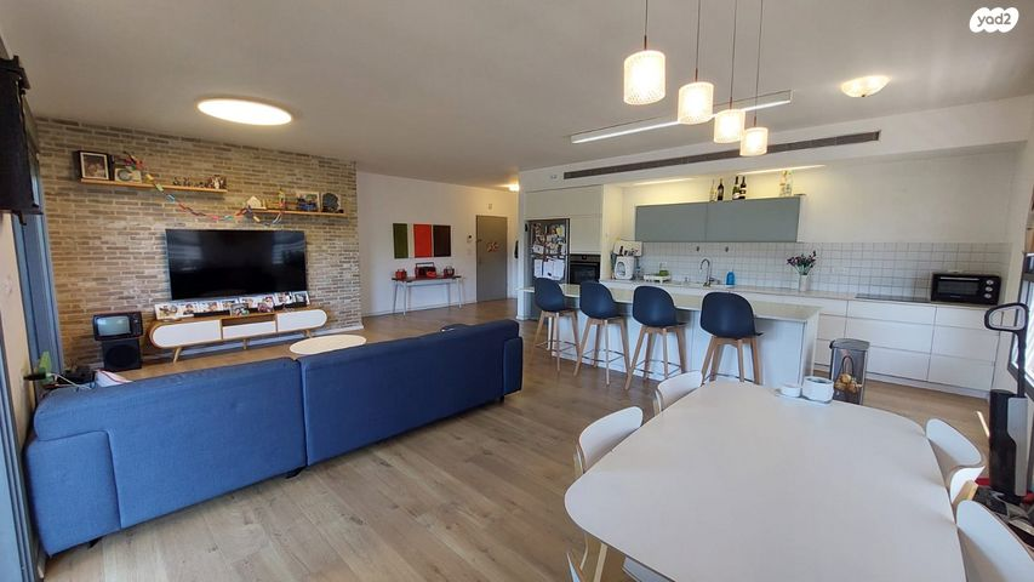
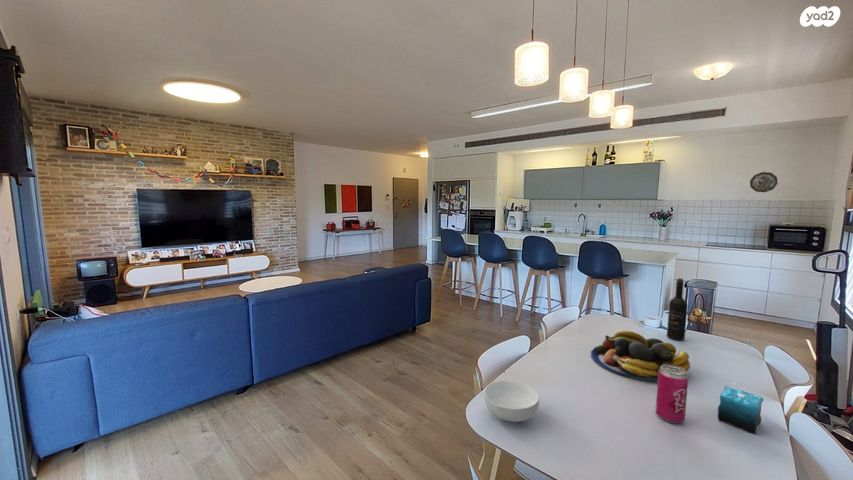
+ beverage can [655,364,689,424]
+ wine bottle [666,277,688,341]
+ fruit bowl [590,329,691,382]
+ decorative plate [749,171,779,193]
+ candle [717,385,765,435]
+ cereal bowl [483,379,540,423]
